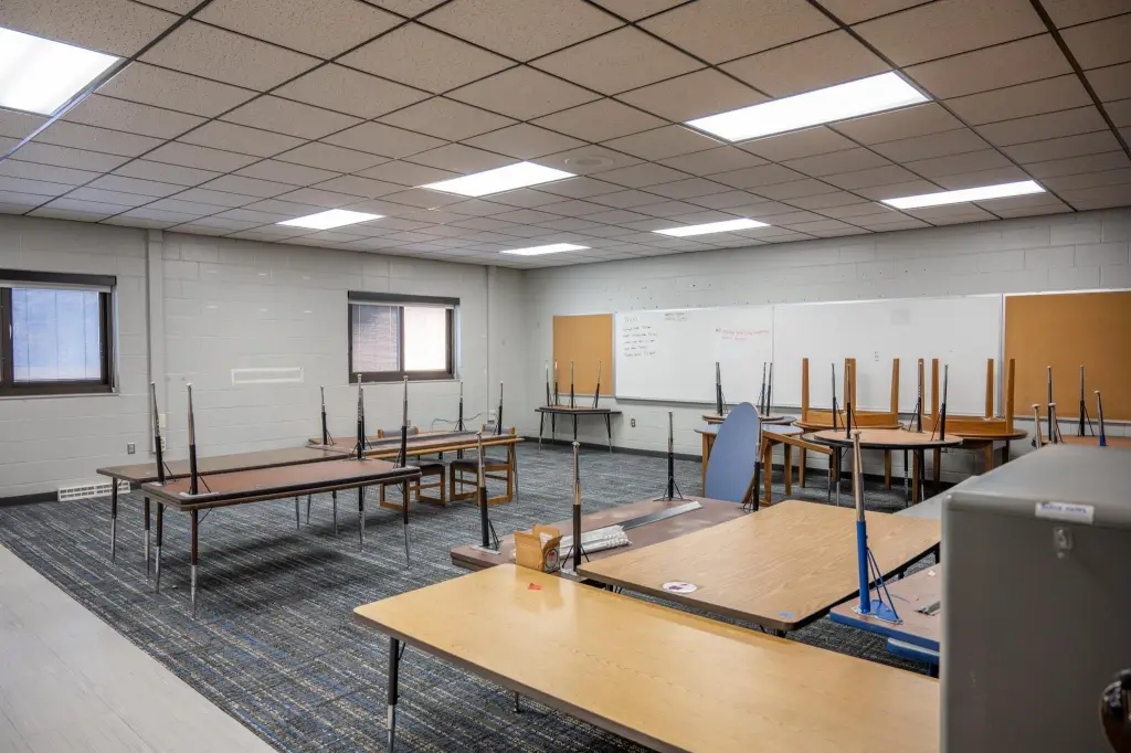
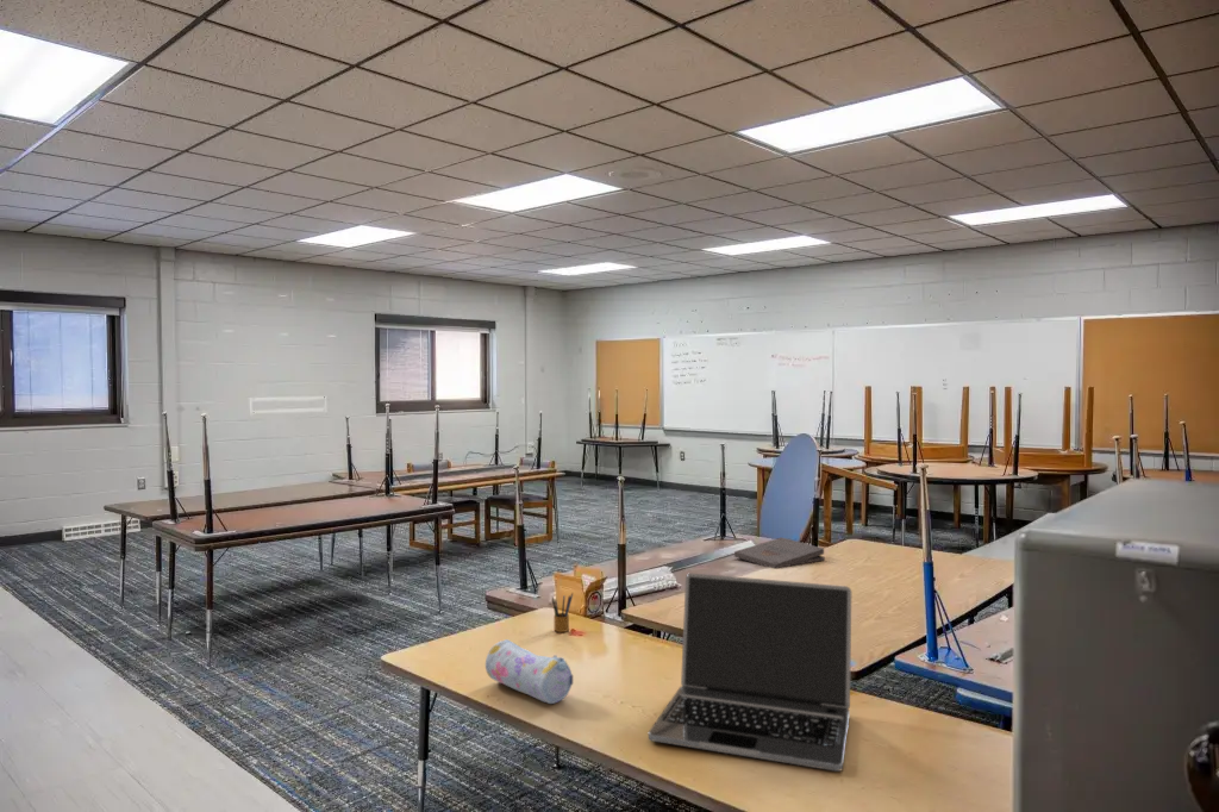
+ laptop [648,571,852,773]
+ pencil box [551,592,574,633]
+ pizza box [733,537,826,569]
+ pencil case [485,638,574,705]
